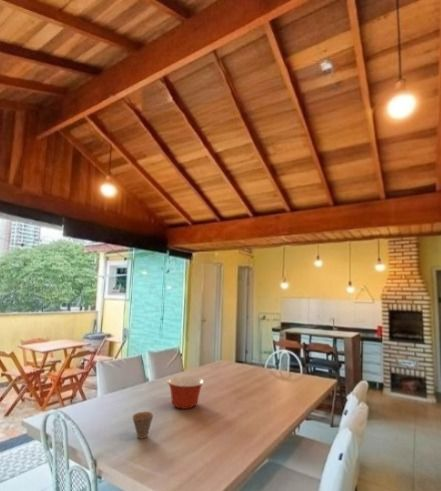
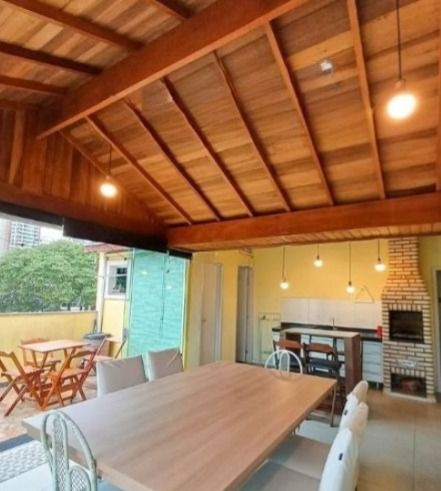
- mixing bowl [166,376,205,410]
- cup [131,411,154,439]
